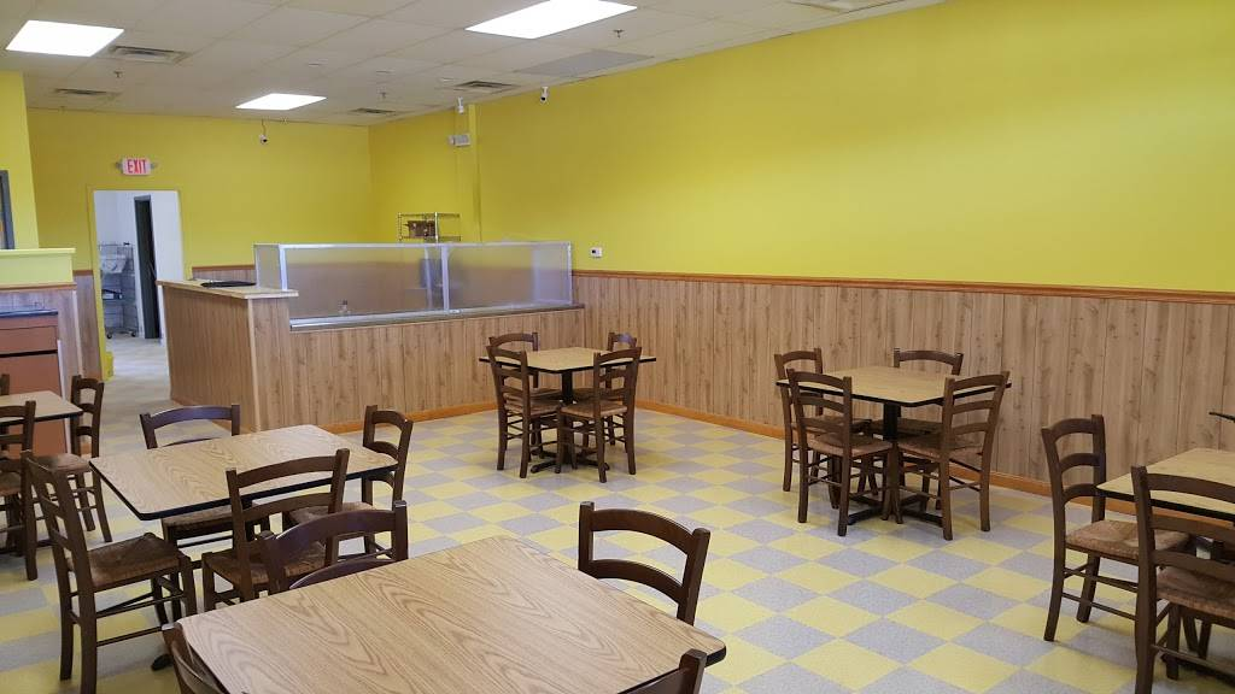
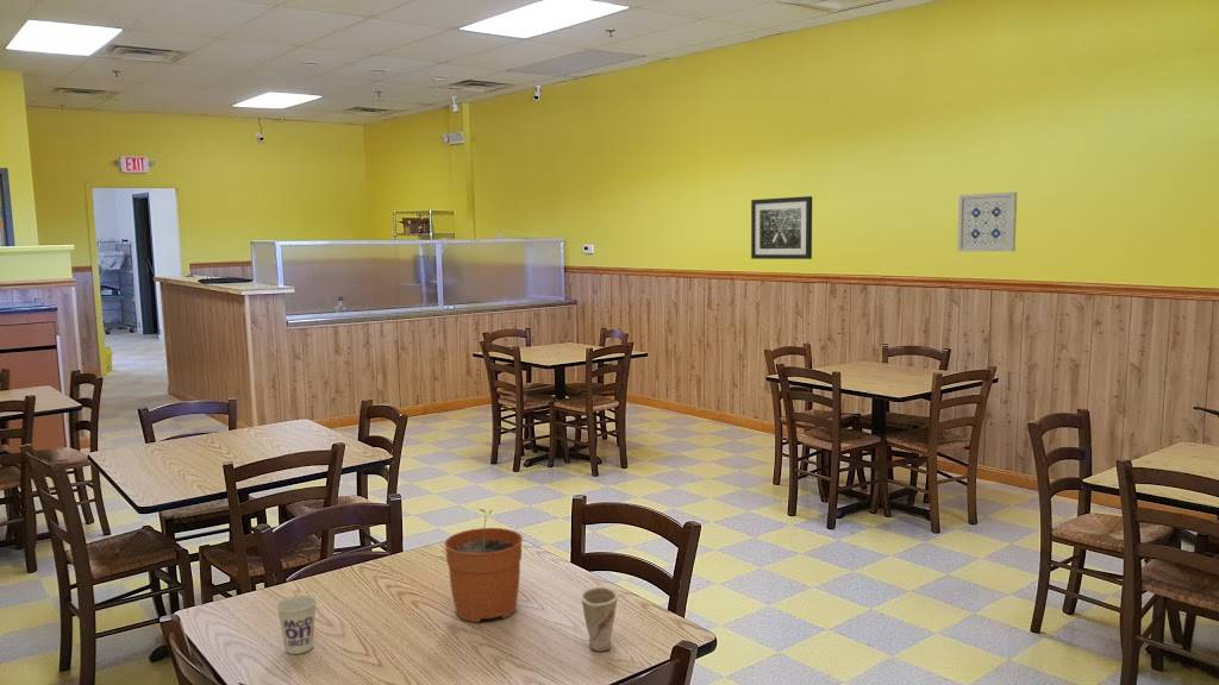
+ plant pot [443,508,524,623]
+ wall art [750,195,813,260]
+ cup [580,585,620,653]
+ wall art [956,191,1018,252]
+ cup [275,595,318,655]
